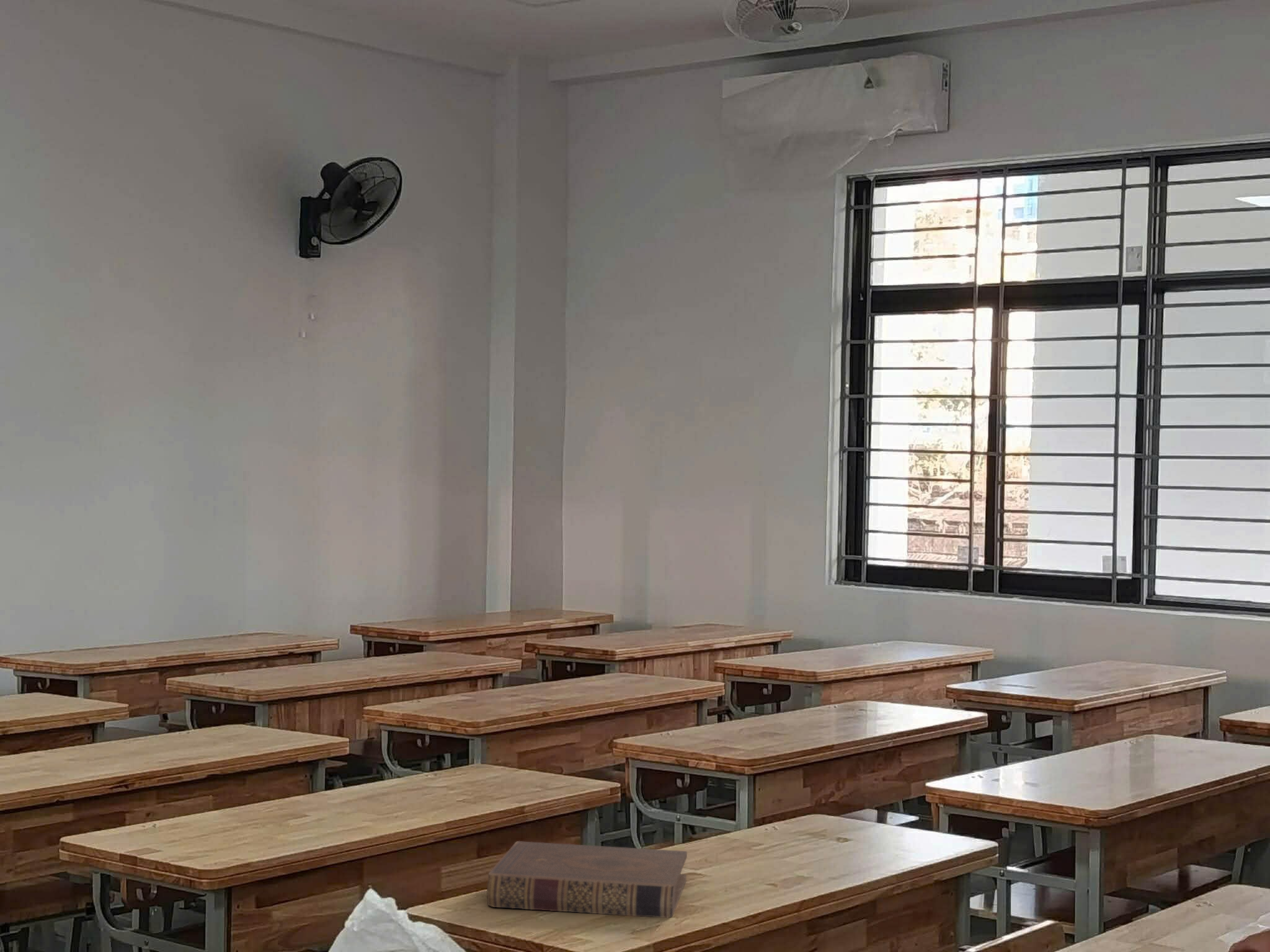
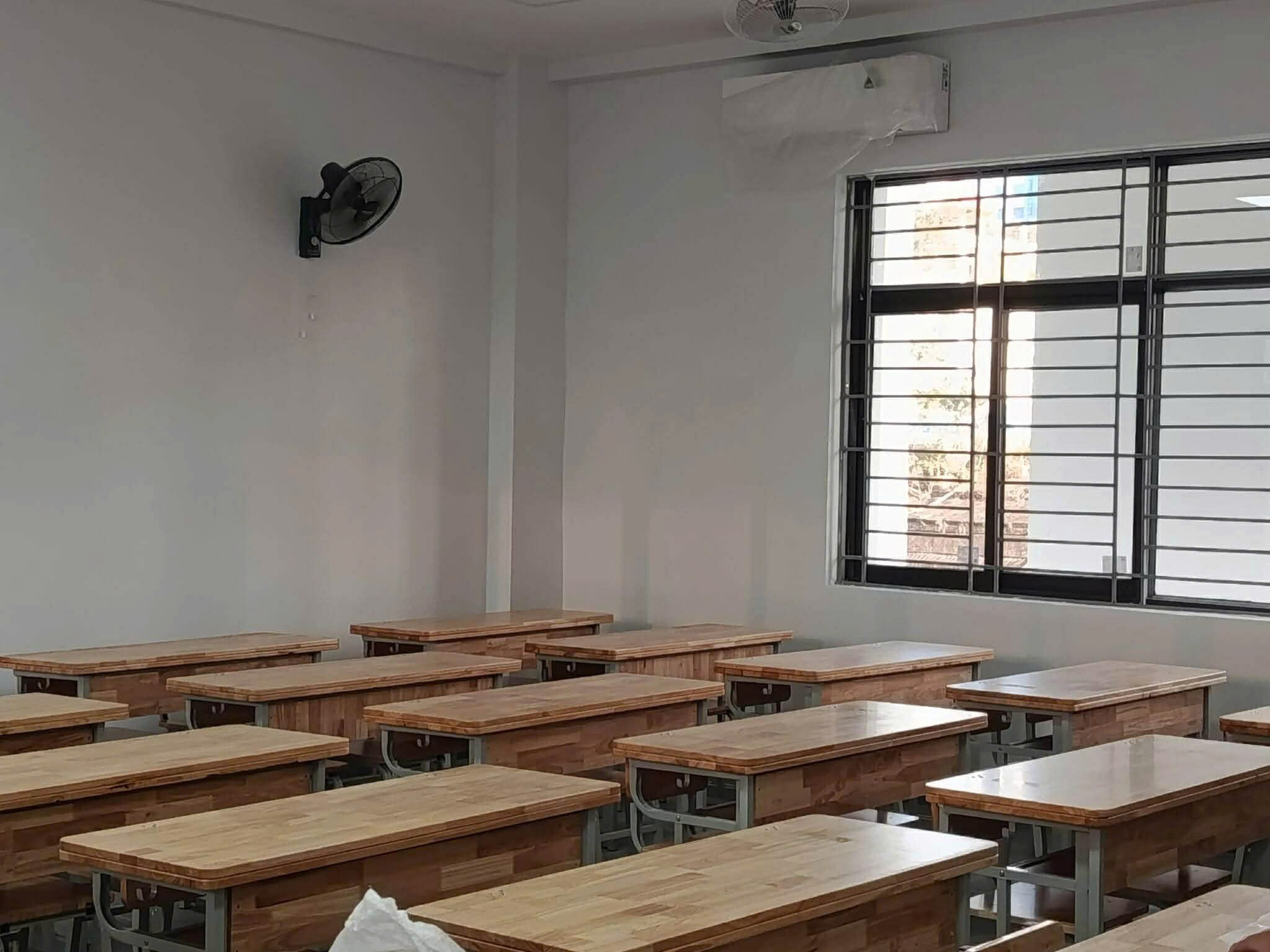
- book [486,840,688,919]
